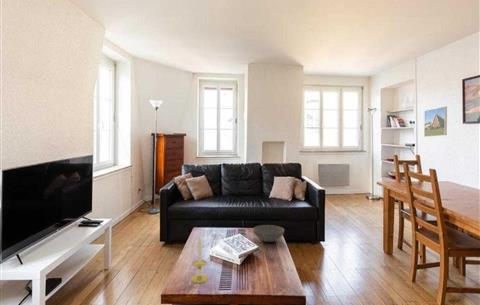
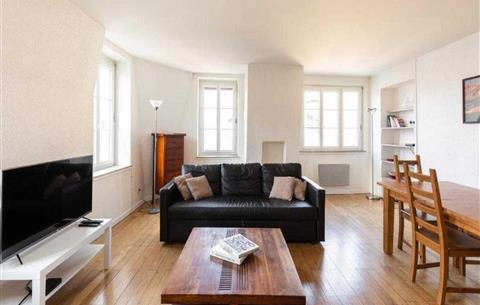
- candle [190,234,209,284]
- bowl [252,224,285,243]
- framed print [423,106,448,138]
